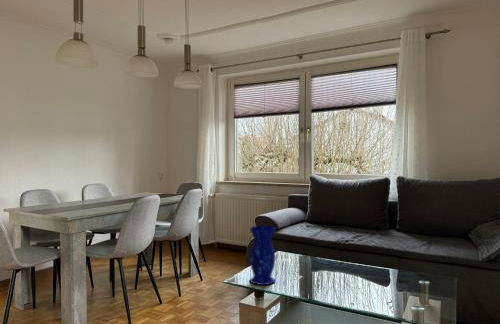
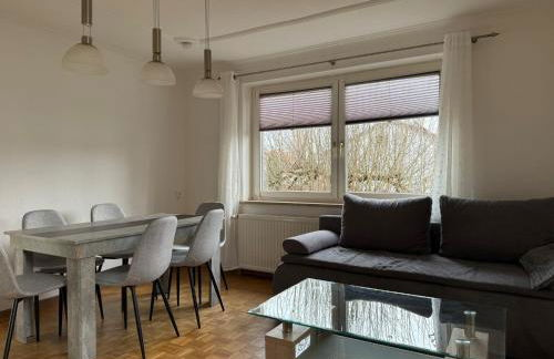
- vase [248,225,277,286]
